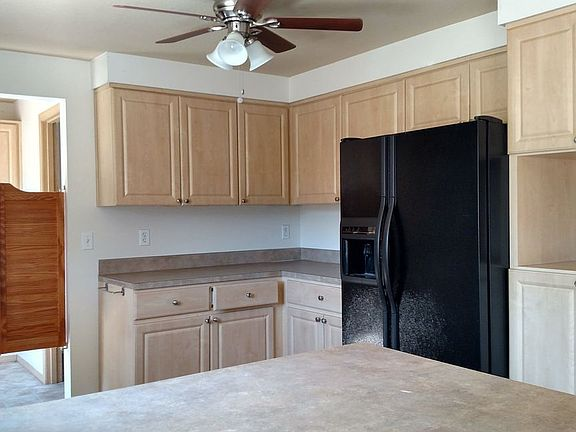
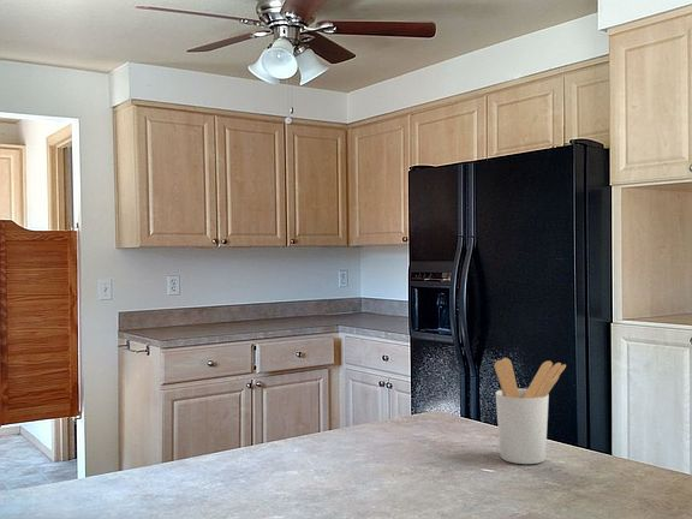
+ utensil holder [494,357,567,465]
